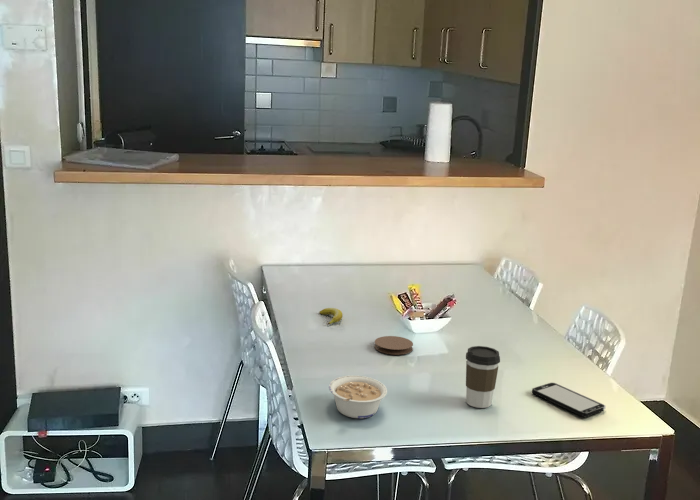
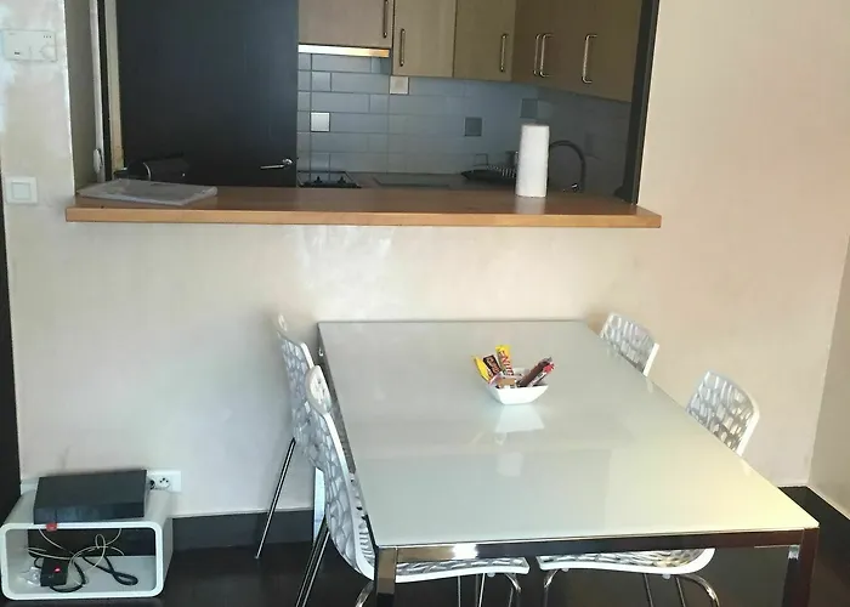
- banana [318,307,344,325]
- coaster [374,335,414,356]
- coffee cup [465,345,501,409]
- smartphone [531,381,607,418]
- legume [328,375,388,419]
